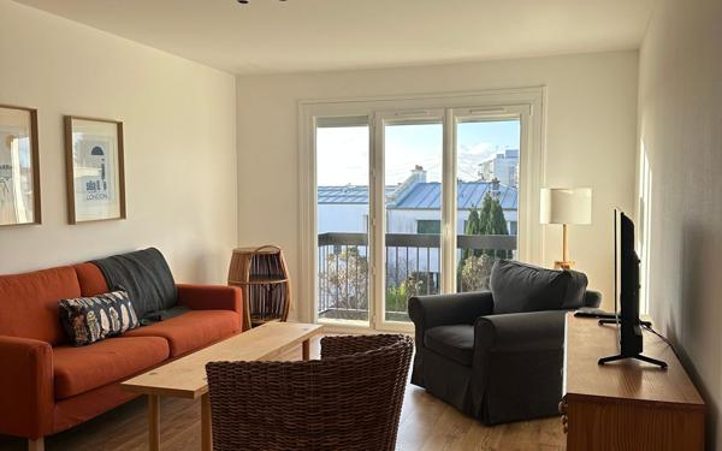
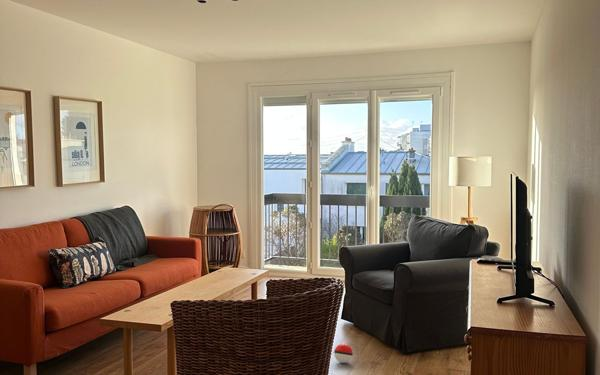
+ ball [333,343,354,364]
